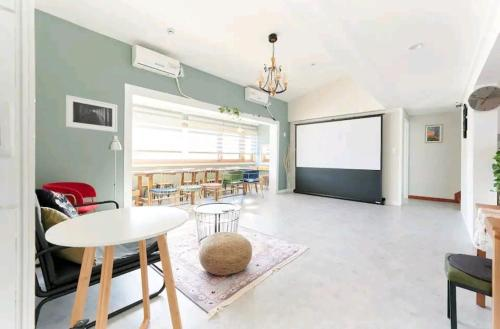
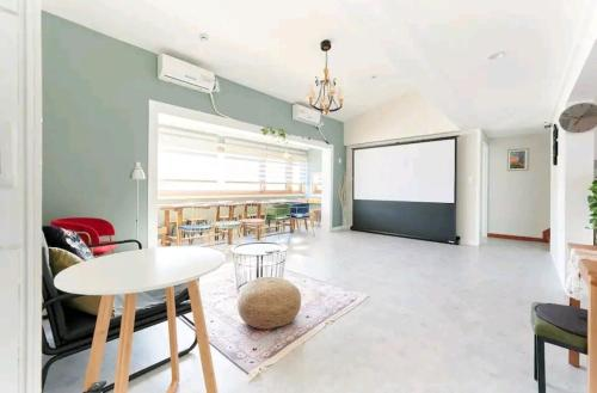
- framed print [65,94,118,133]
